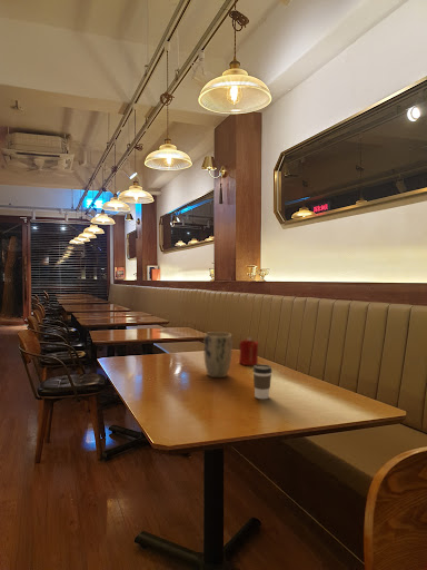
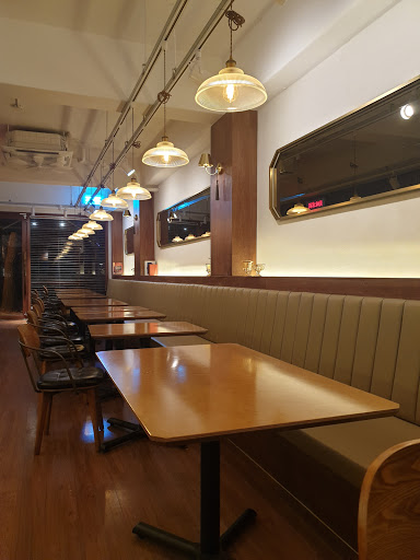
- plant pot [202,331,234,379]
- coffee cup [252,363,274,400]
- candle [238,336,259,366]
